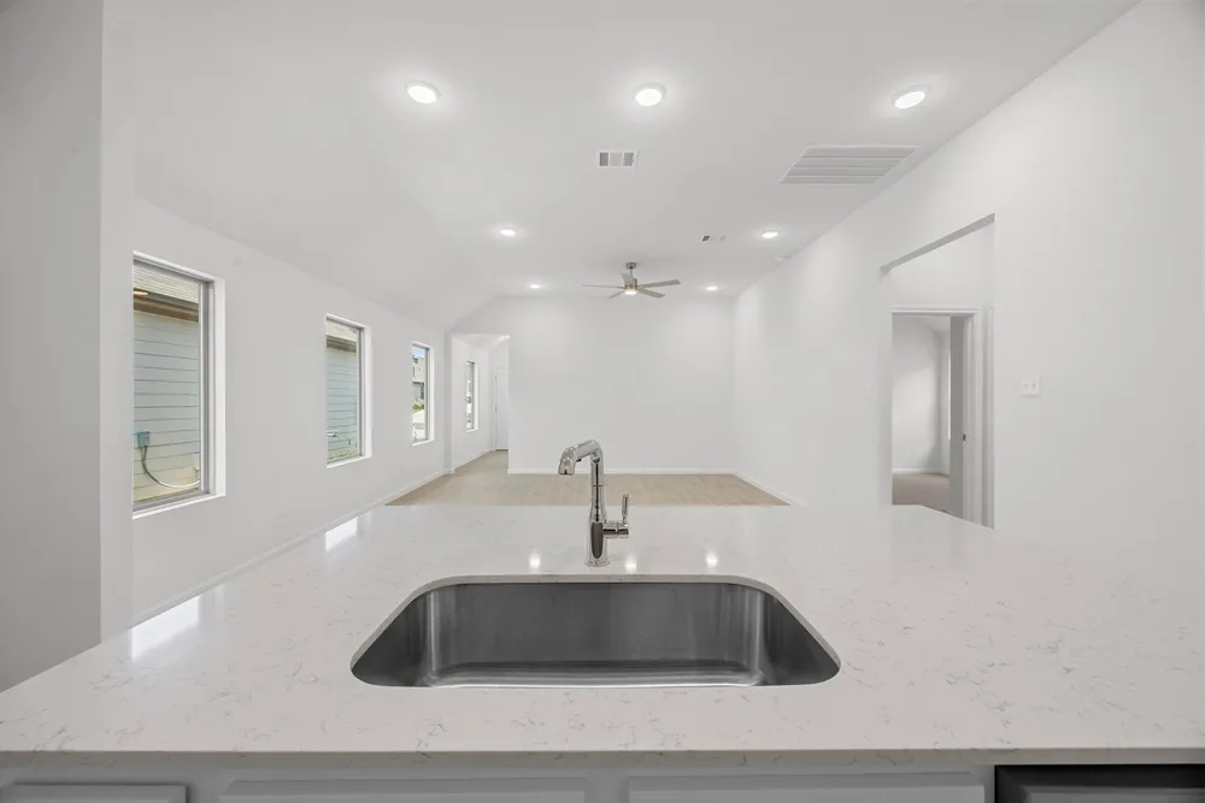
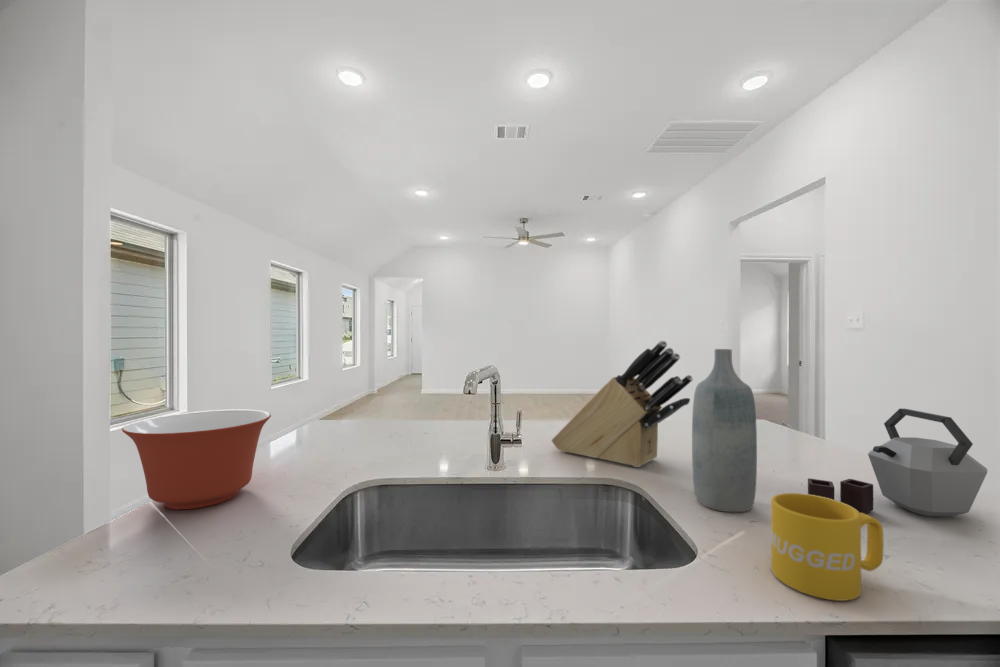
+ mixing bowl [121,408,272,510]
+ bottle [691,348,758,513]
+ mug [770,492,885,602]
+ knife block [551,340,694,468]
+ kettle [807,408,988,518]
